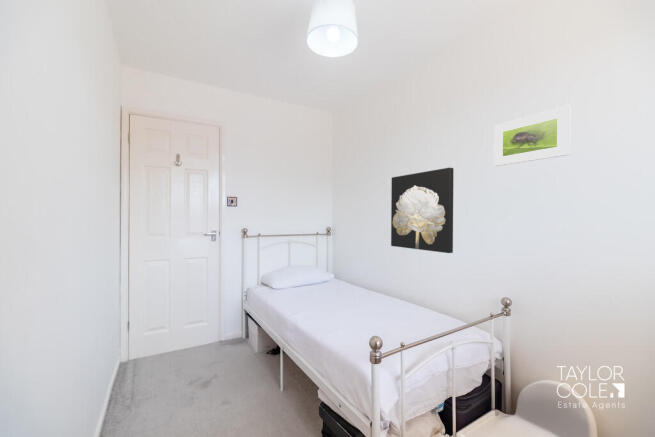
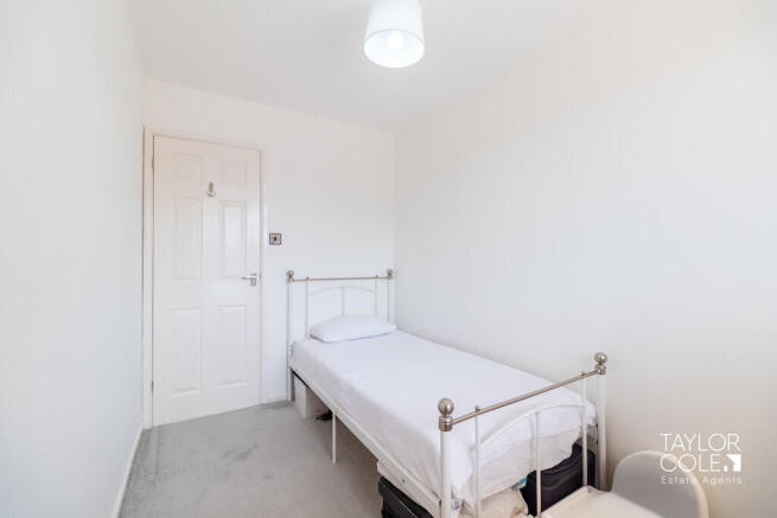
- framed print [493,105,571,167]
- wall art [390,167,455,254]
